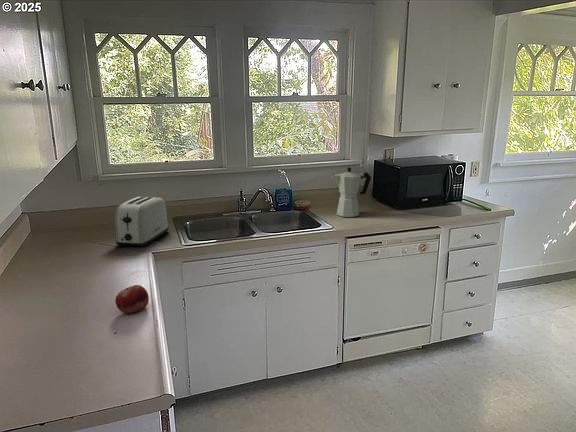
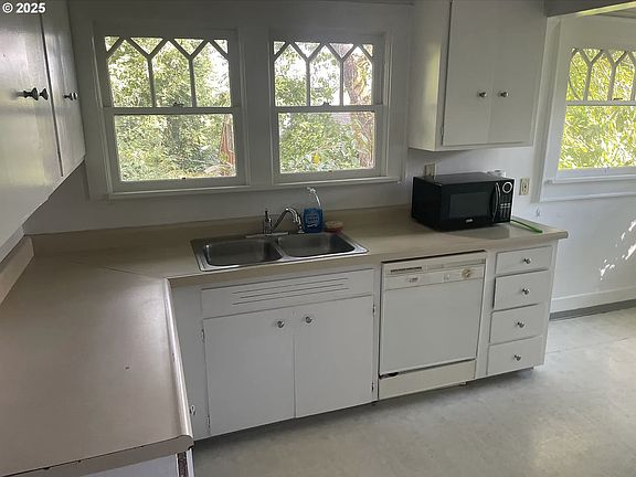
- fruit [114,284,150,314]
- toaster [114,196,170,247]
- moka pot [331,166,372,218]
